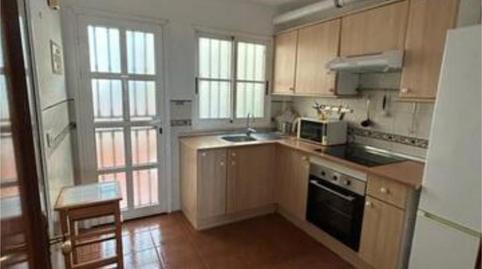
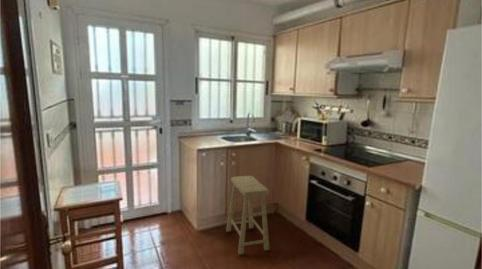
+ stool [225,175,270,256]
